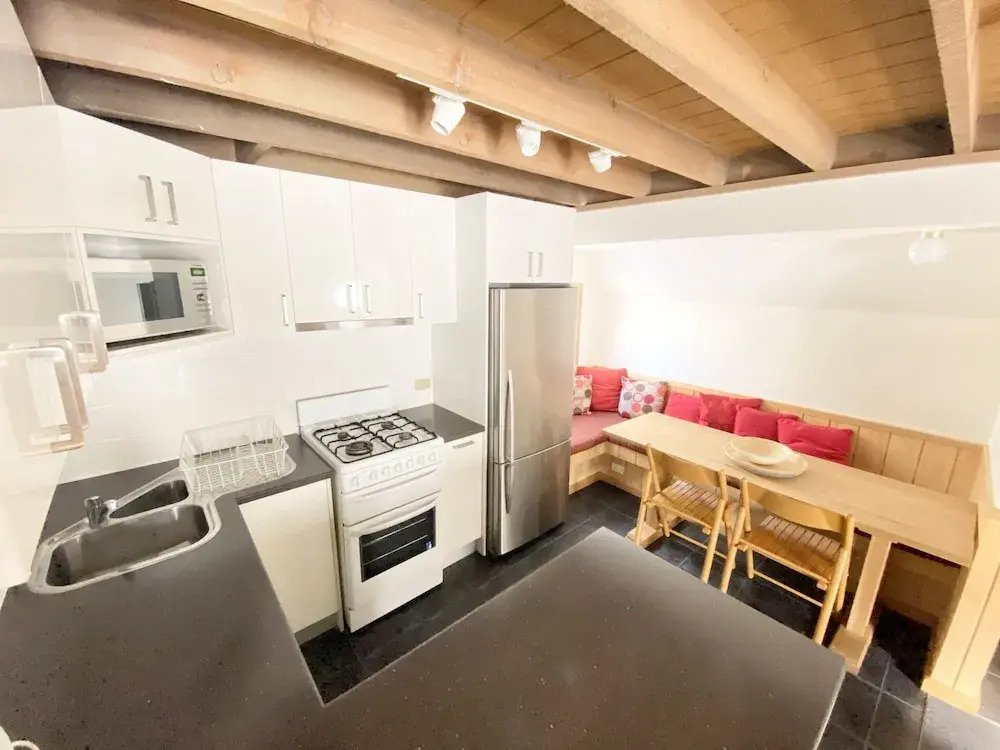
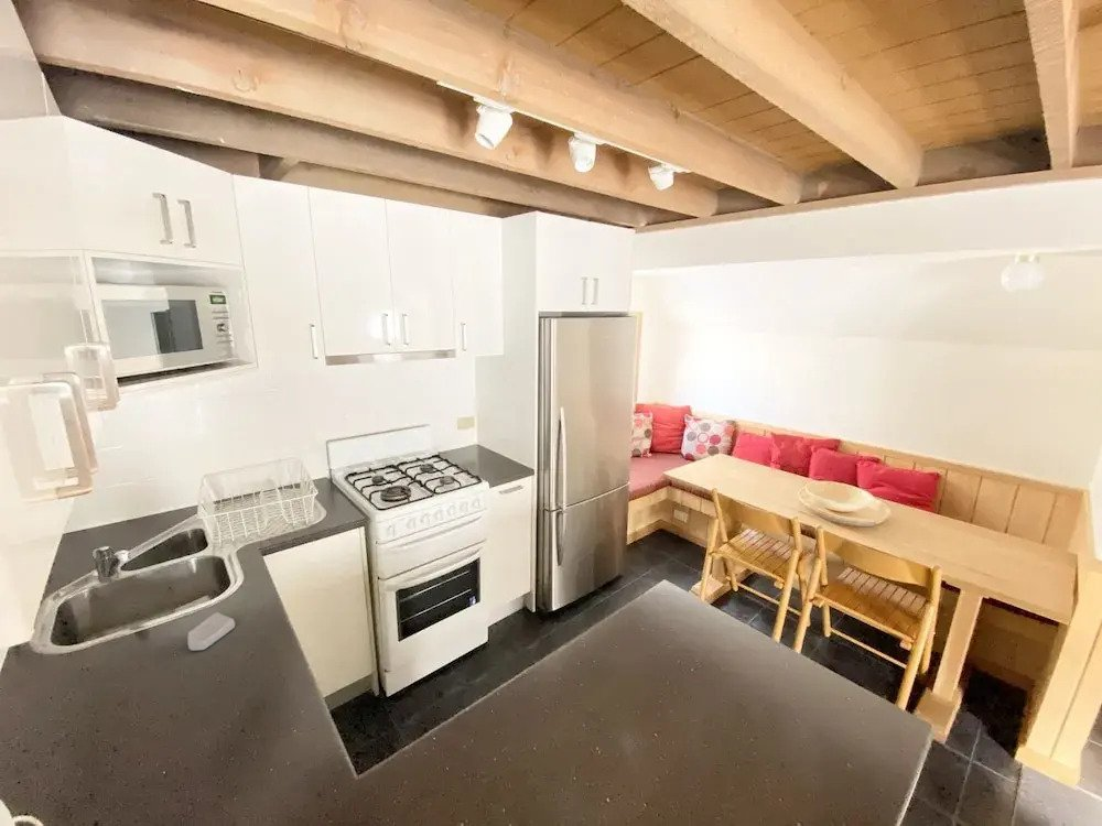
+ soap bar [187,611,236,651]
